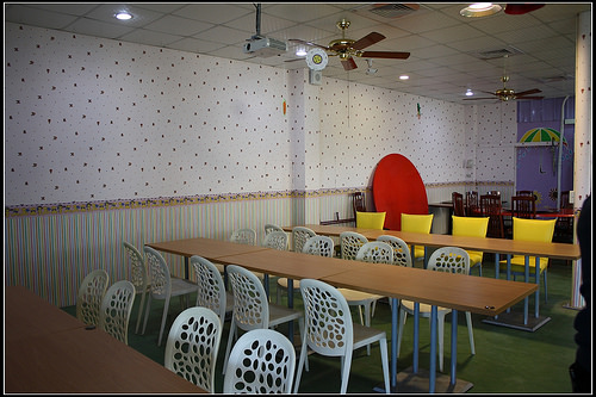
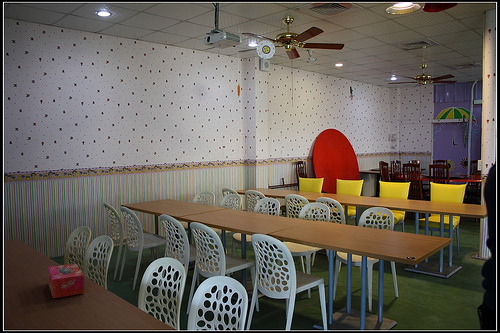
+ tissue box [47,263,85,299]
